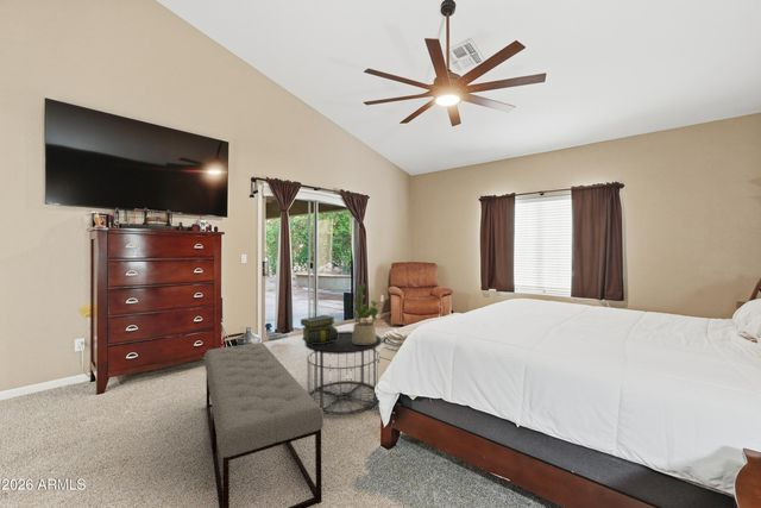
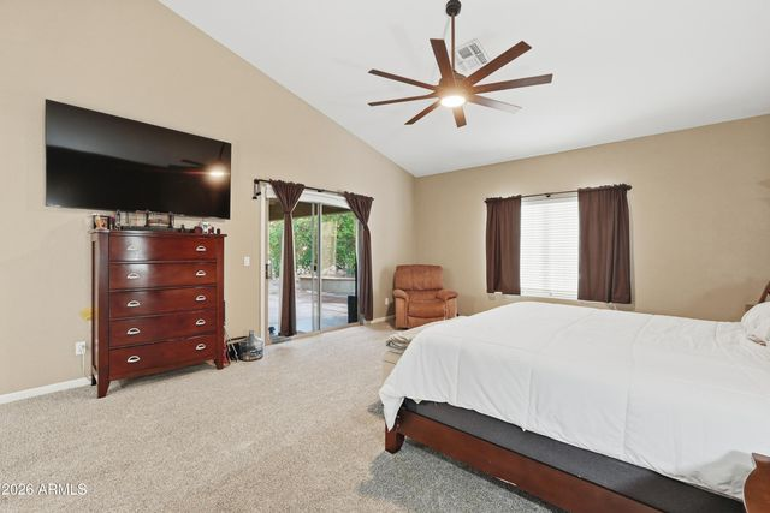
- bench [203,341,325,508]
- potted plant [352,282,384,344]
- side table [304,330,383,416]
- stack of books [300,314,339,344]
